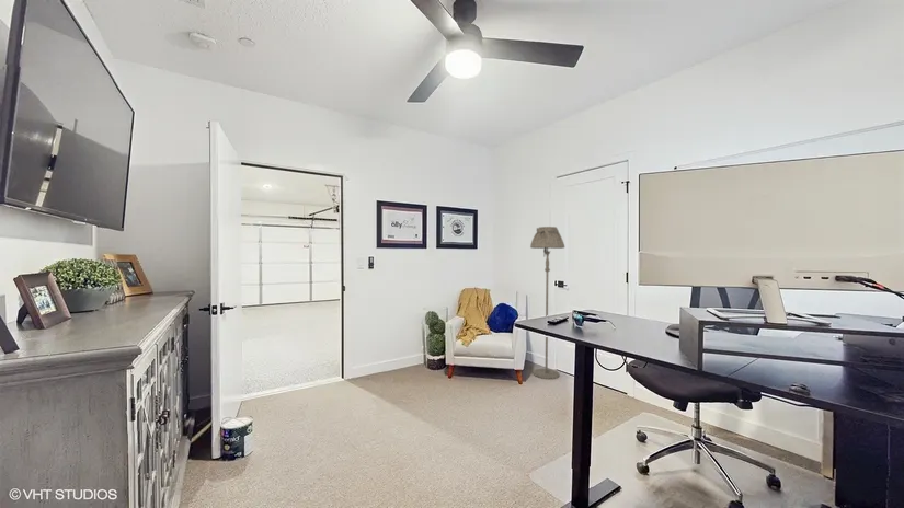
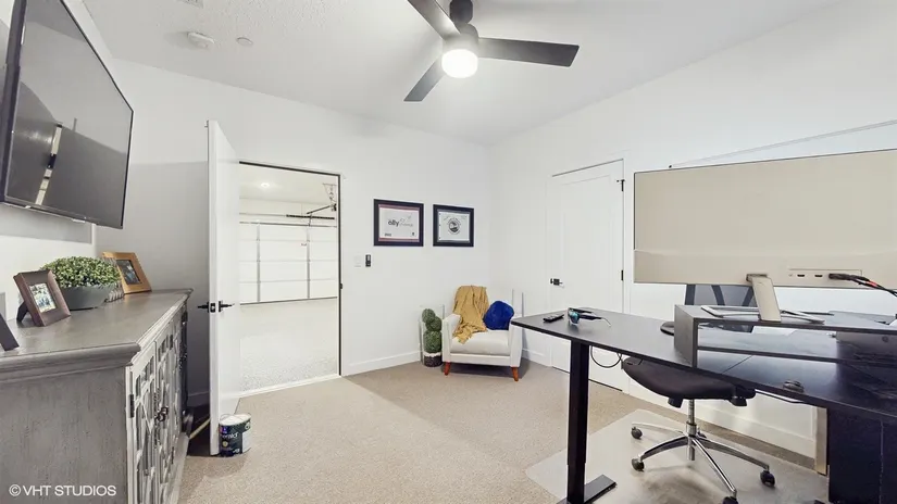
- floor lamp [529,226,565,380]
